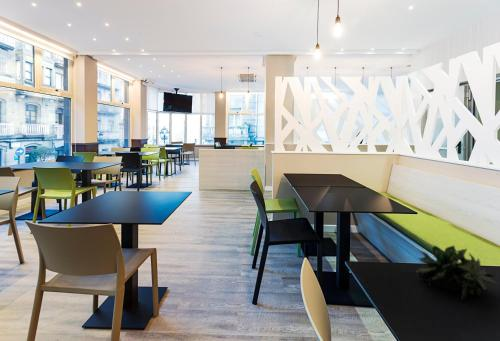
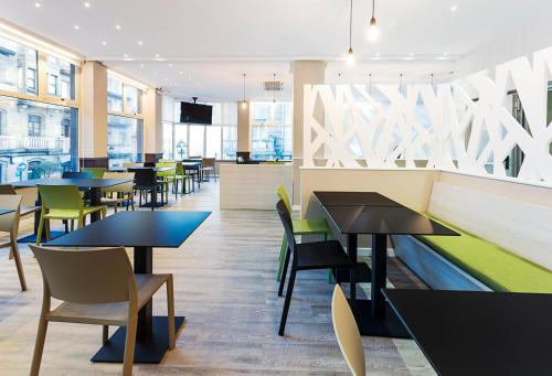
- succulent plant [412,244,500,301]
